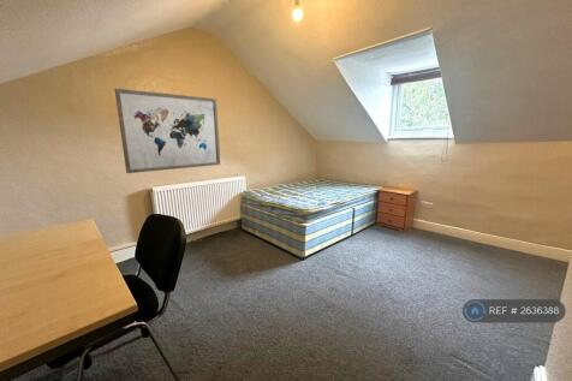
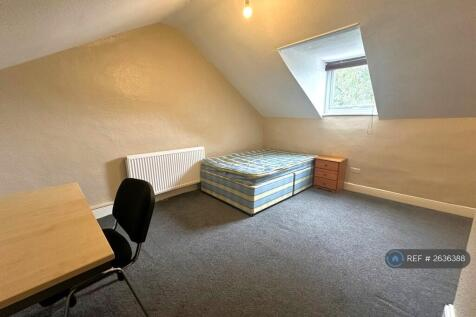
- wall art [114,88,221,174]
